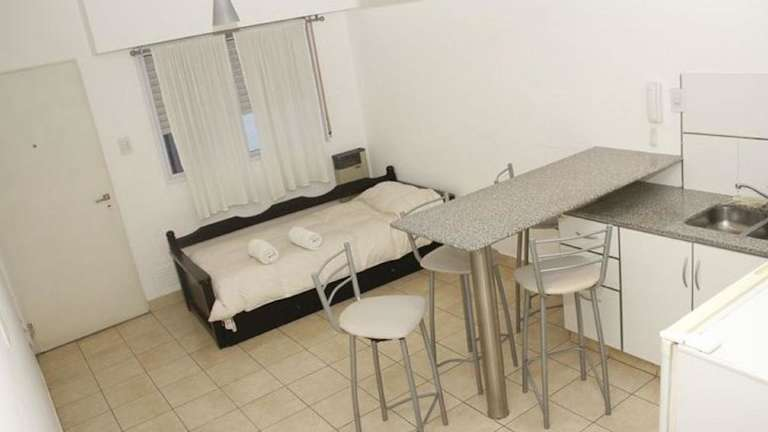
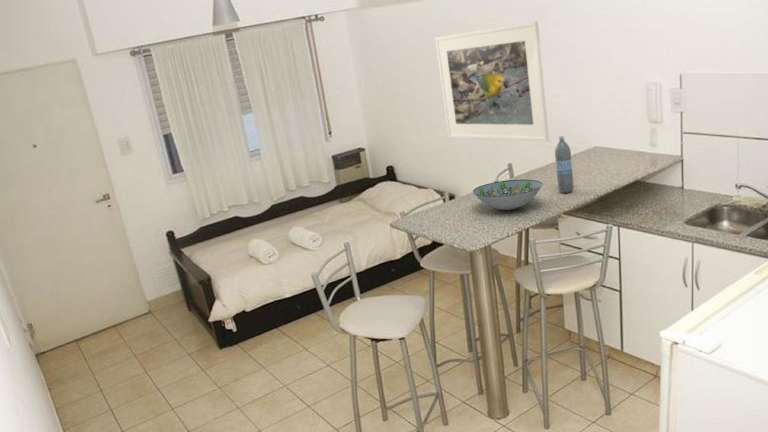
+ decorative bowl [472,179,543,211]
+ water bottle [554,135,575,193]
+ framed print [434,20,550,143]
